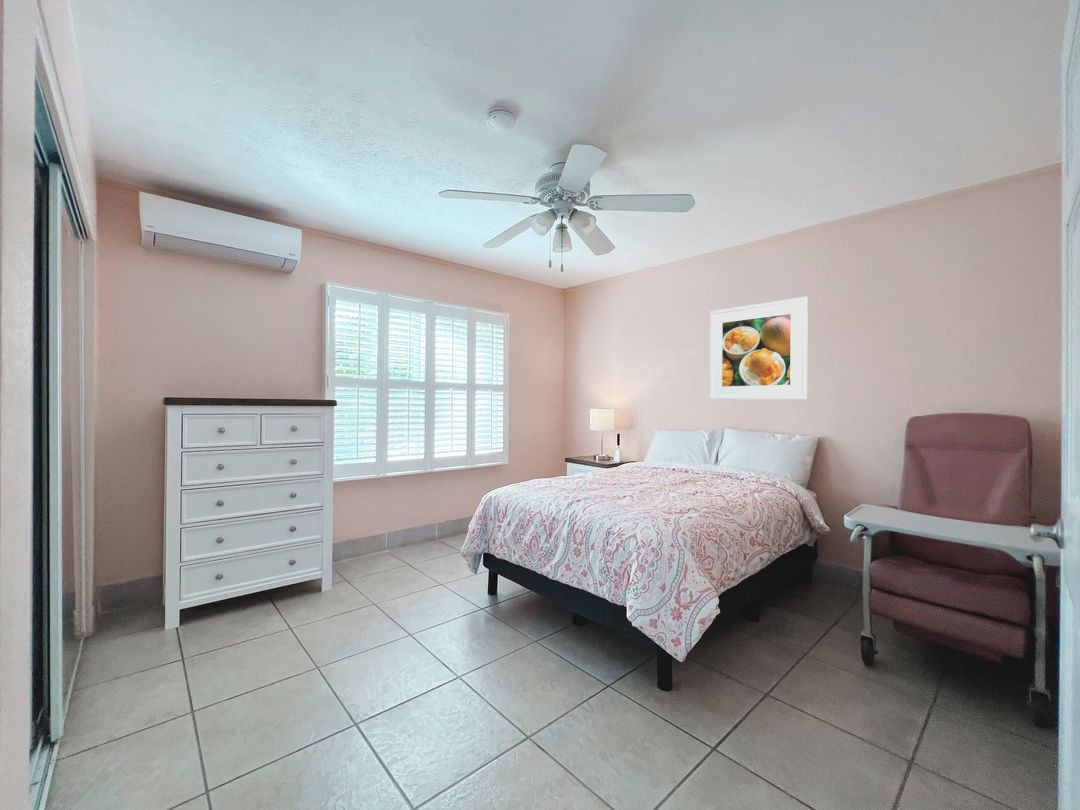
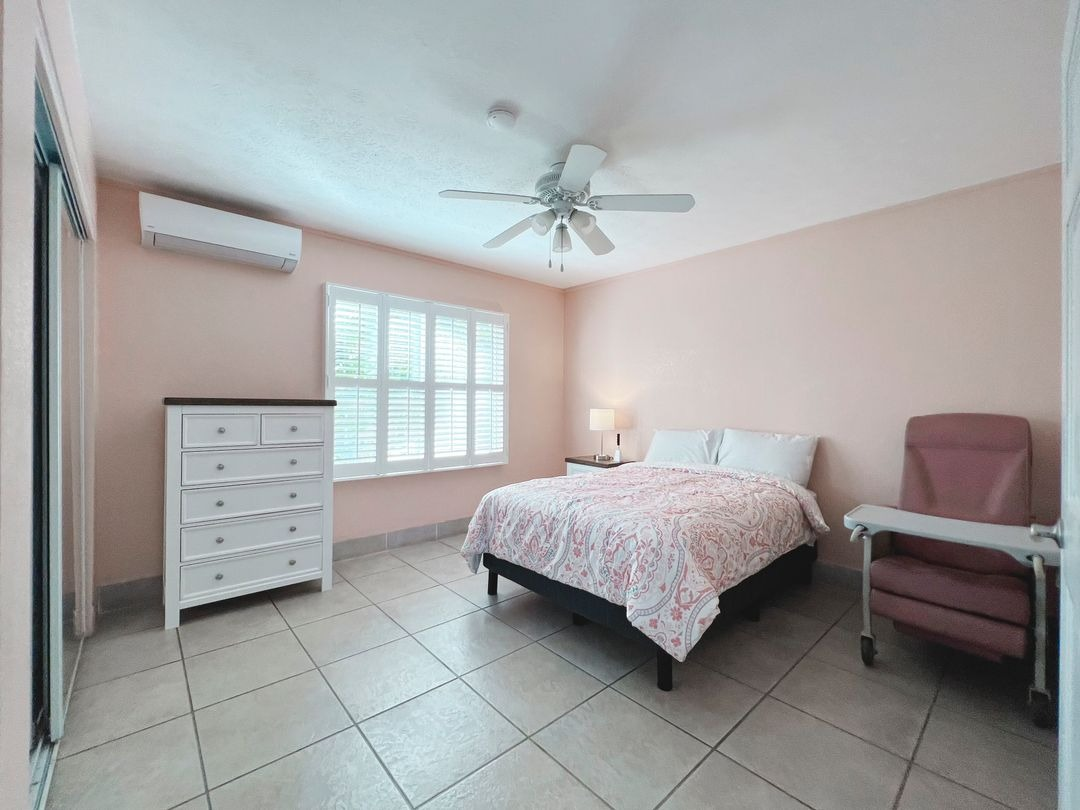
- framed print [709,296,809,401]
